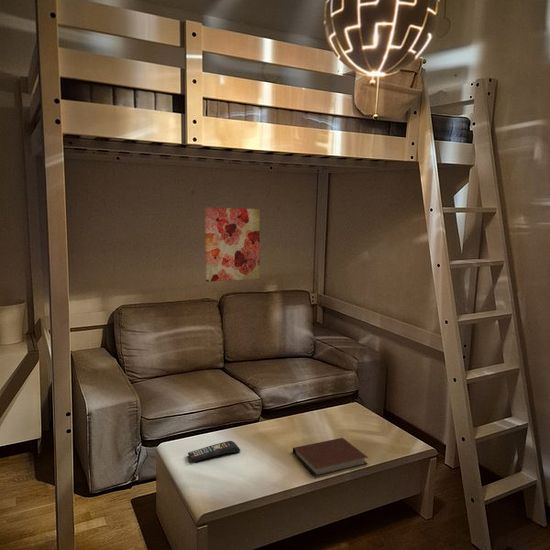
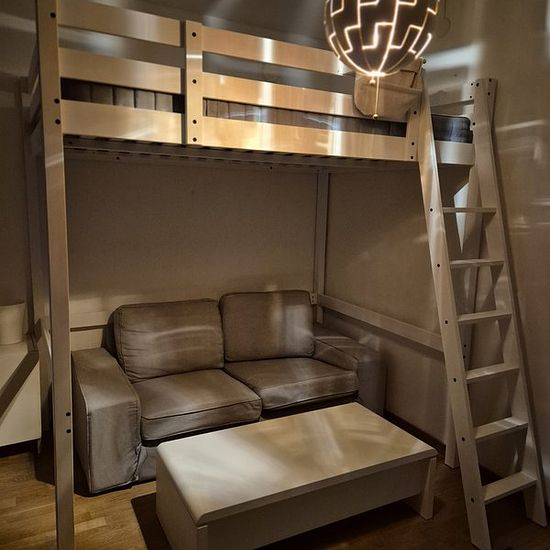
- wall art [204,206,261,283]
- remote control [187,440,241,463]
- notebook [292,437,369,478]
